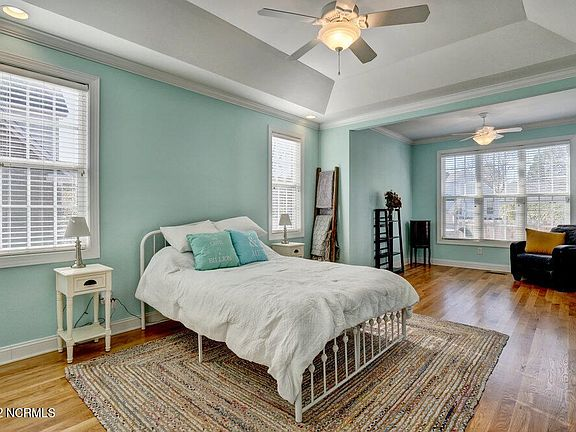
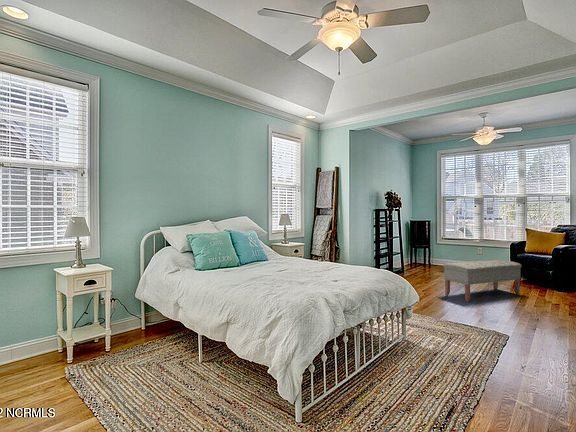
+ bench [442,259,523,303]
